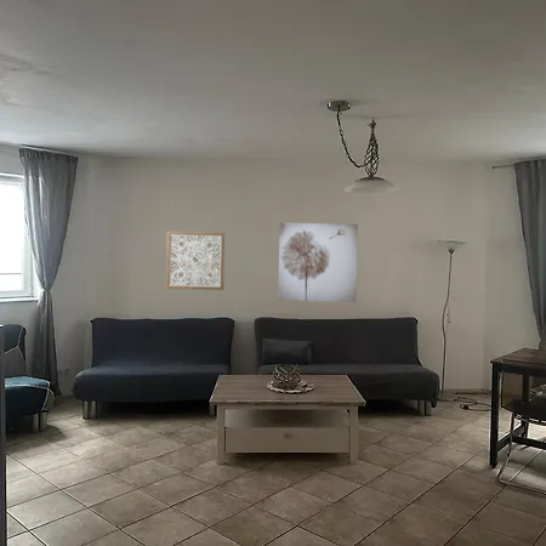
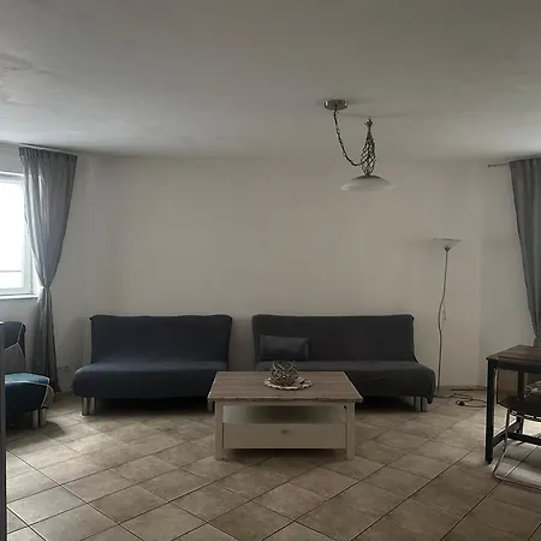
- wall art [277,222,359,303]
- wall art [165,231,226,291]
